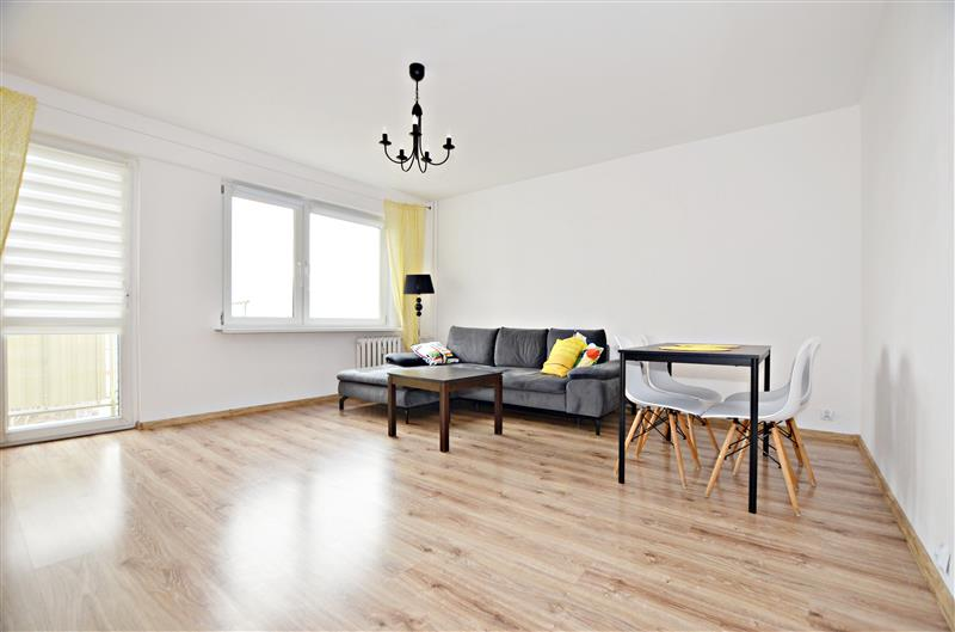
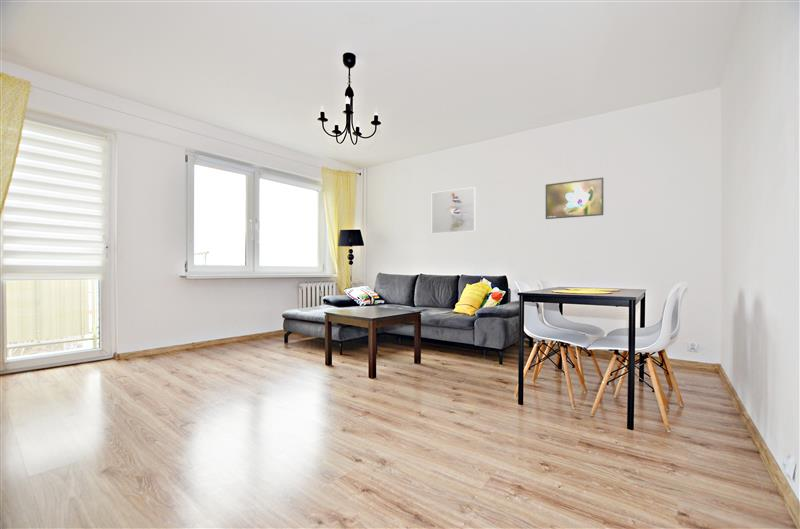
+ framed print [431,186,477,235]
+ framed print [545,176,604,220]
